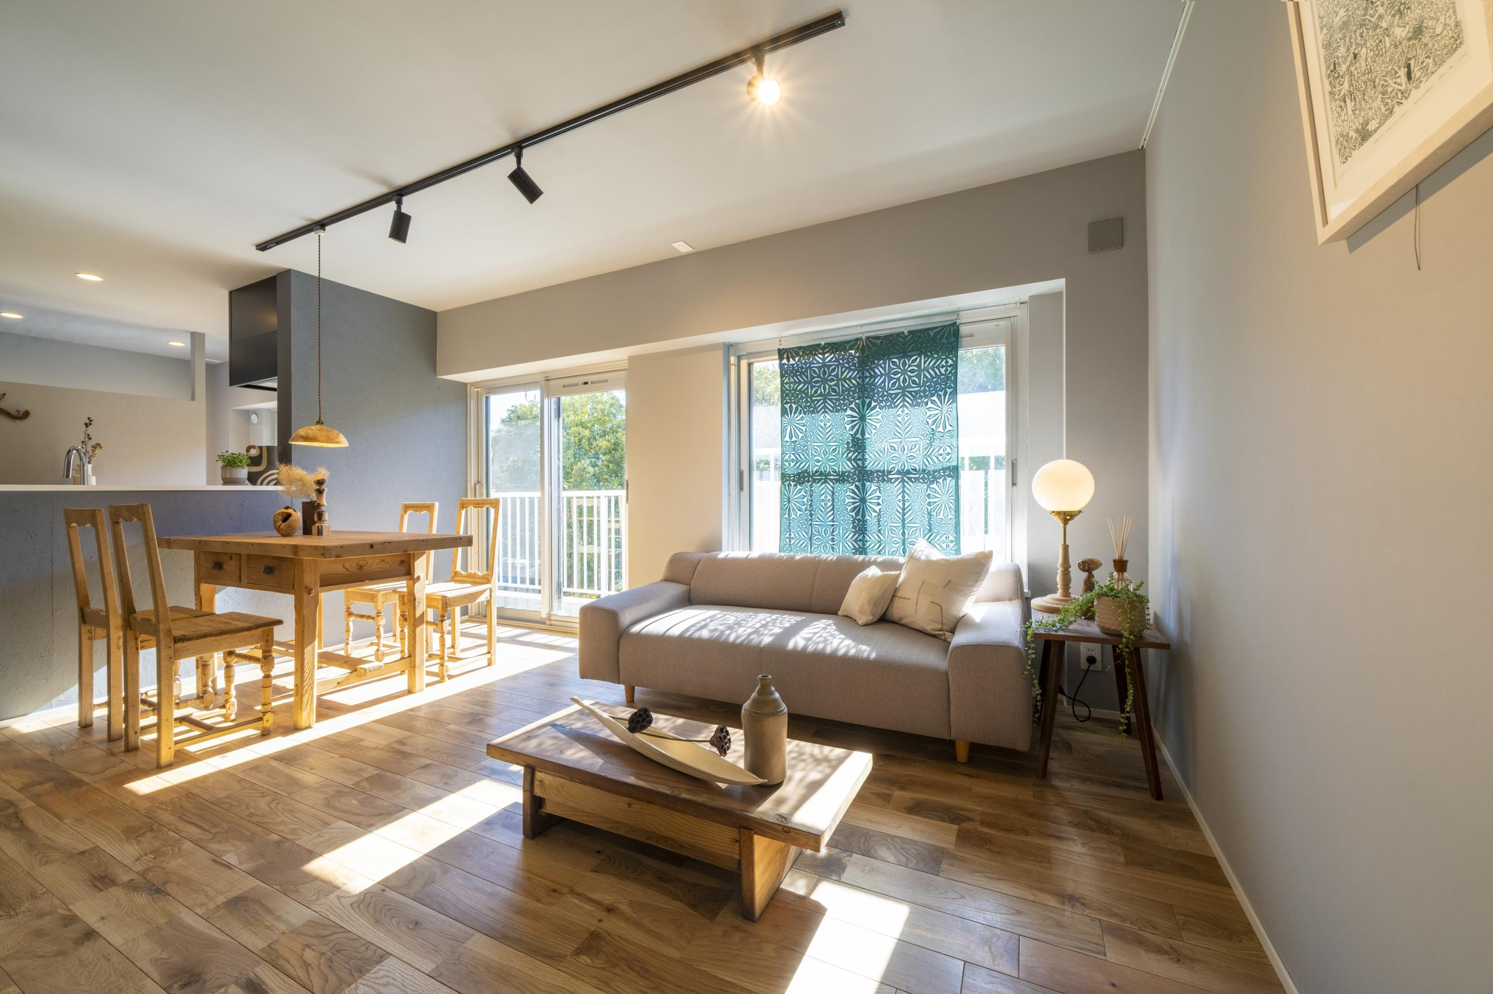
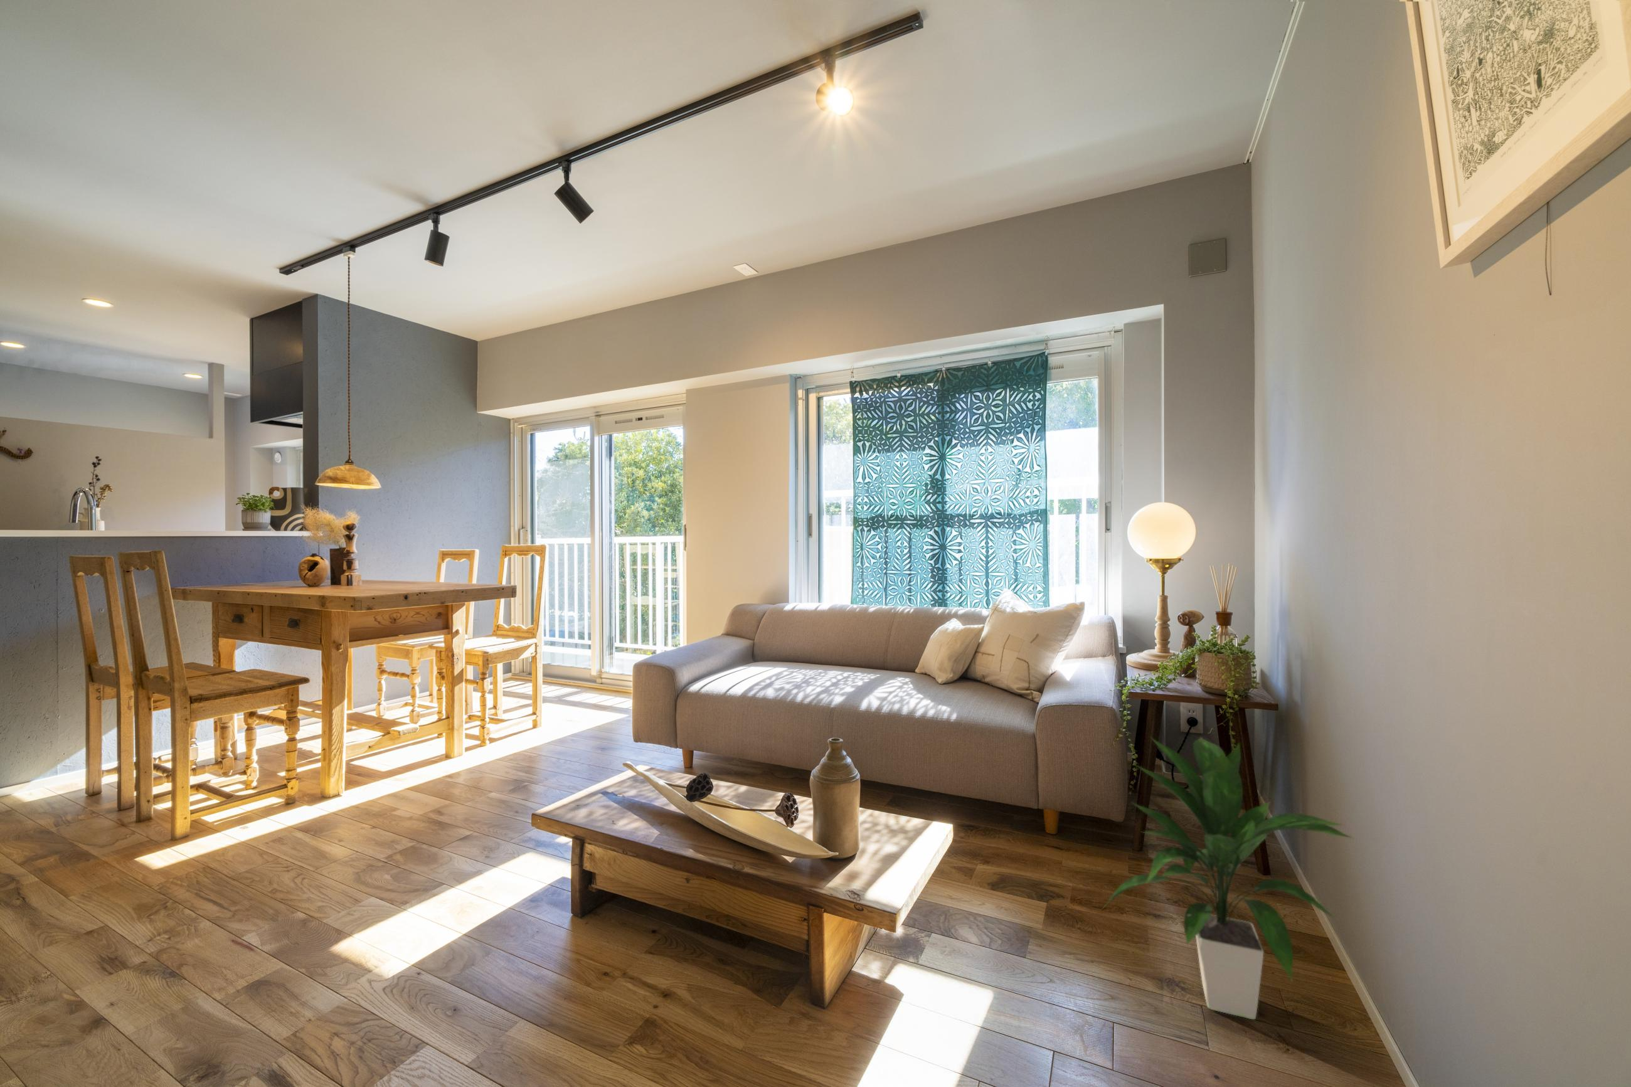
+ indoor plant [1104,735,1356,1020]
